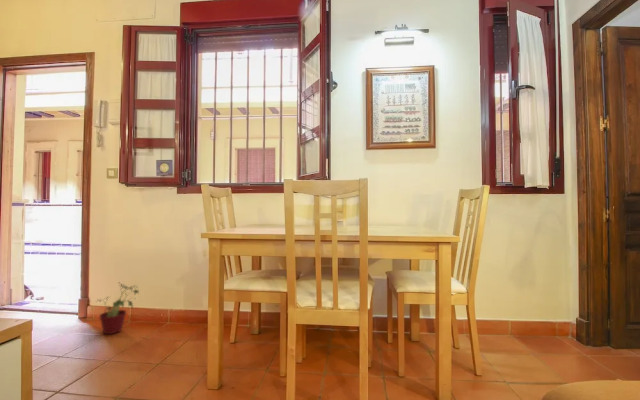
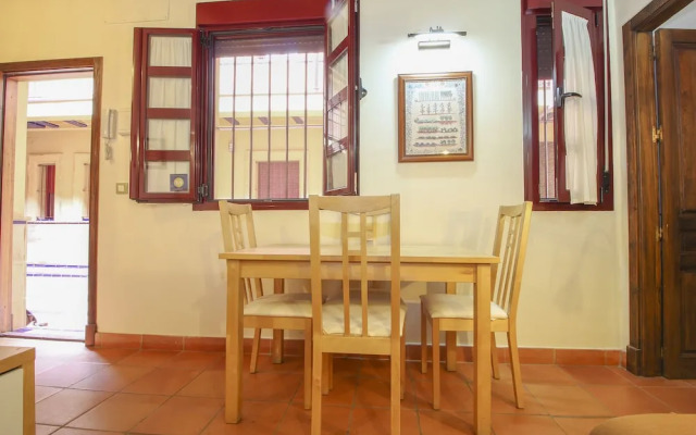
- potted plant [95,283,140,335]
